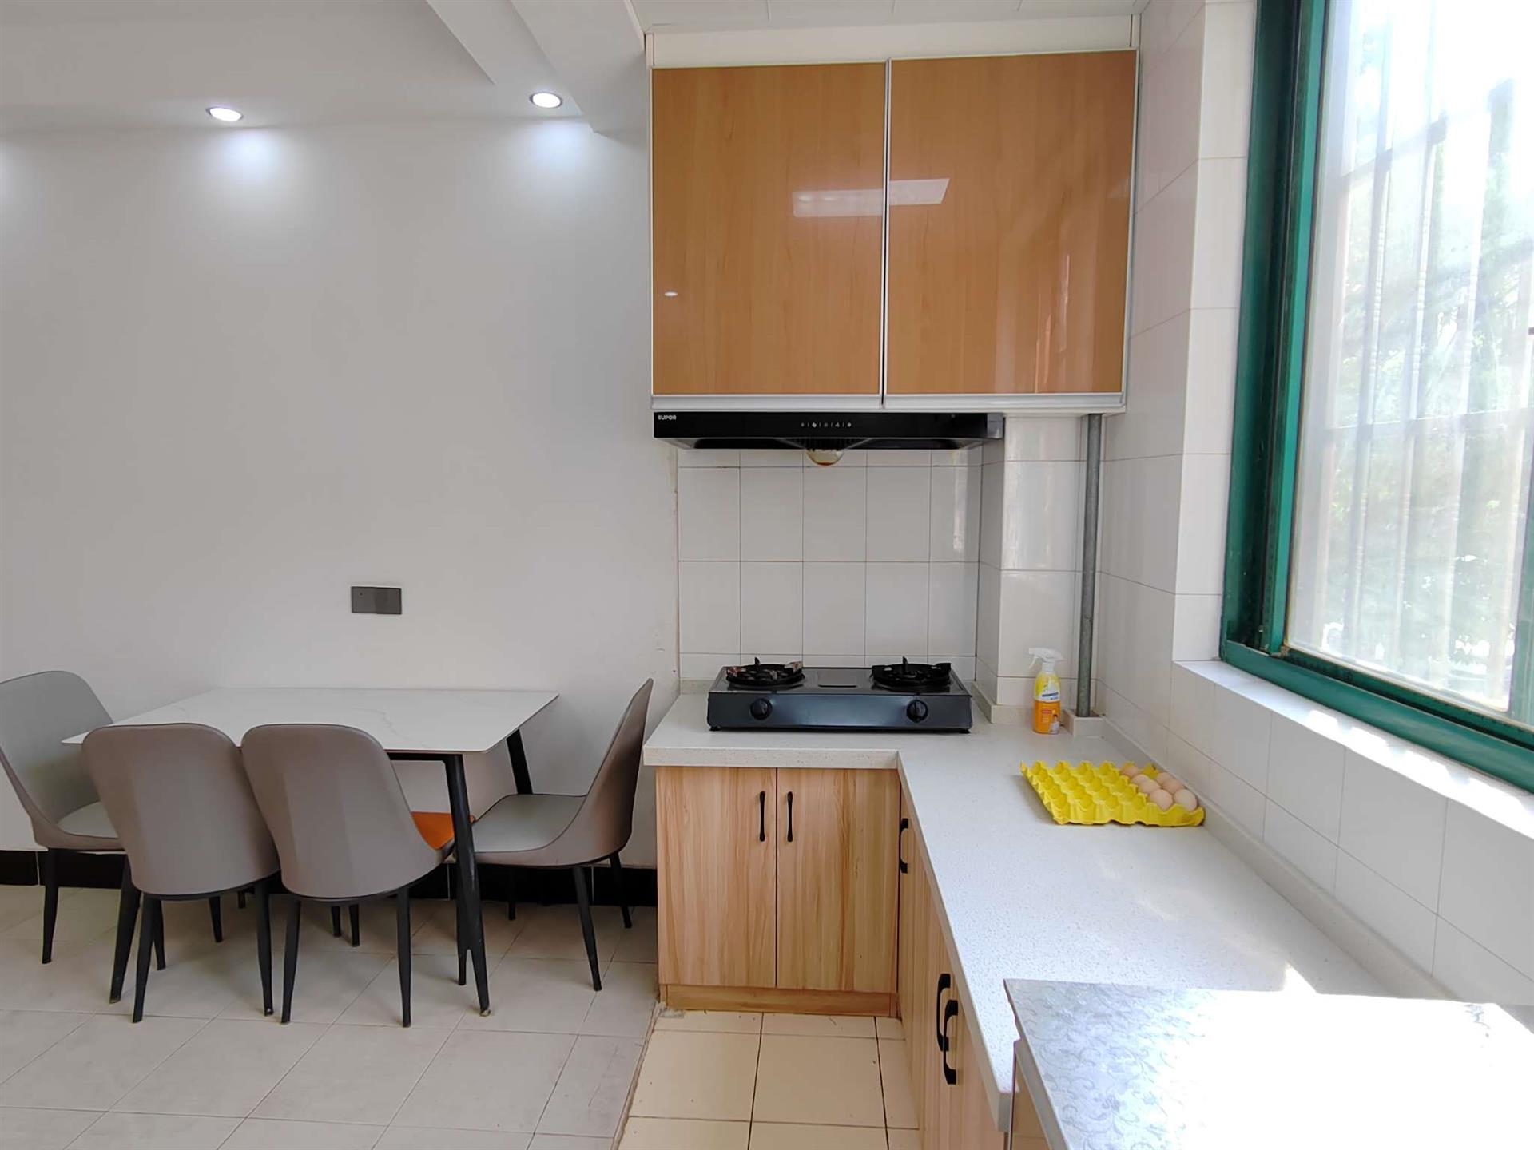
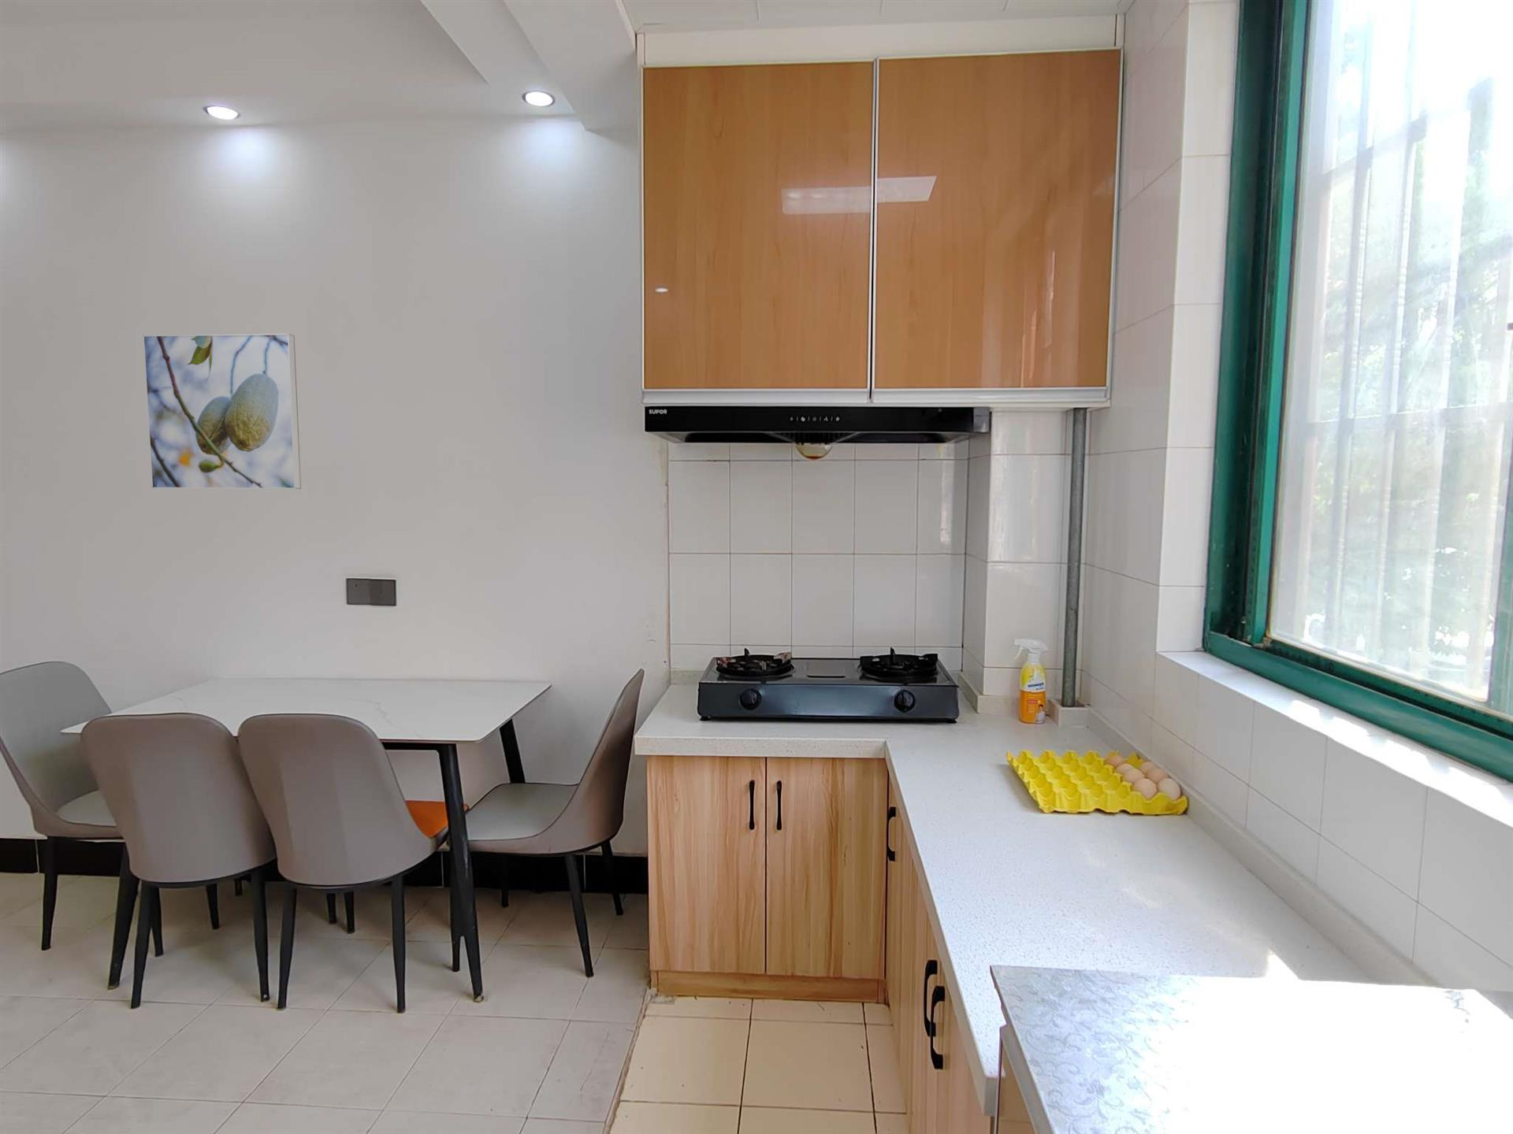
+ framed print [142,334,301,490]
